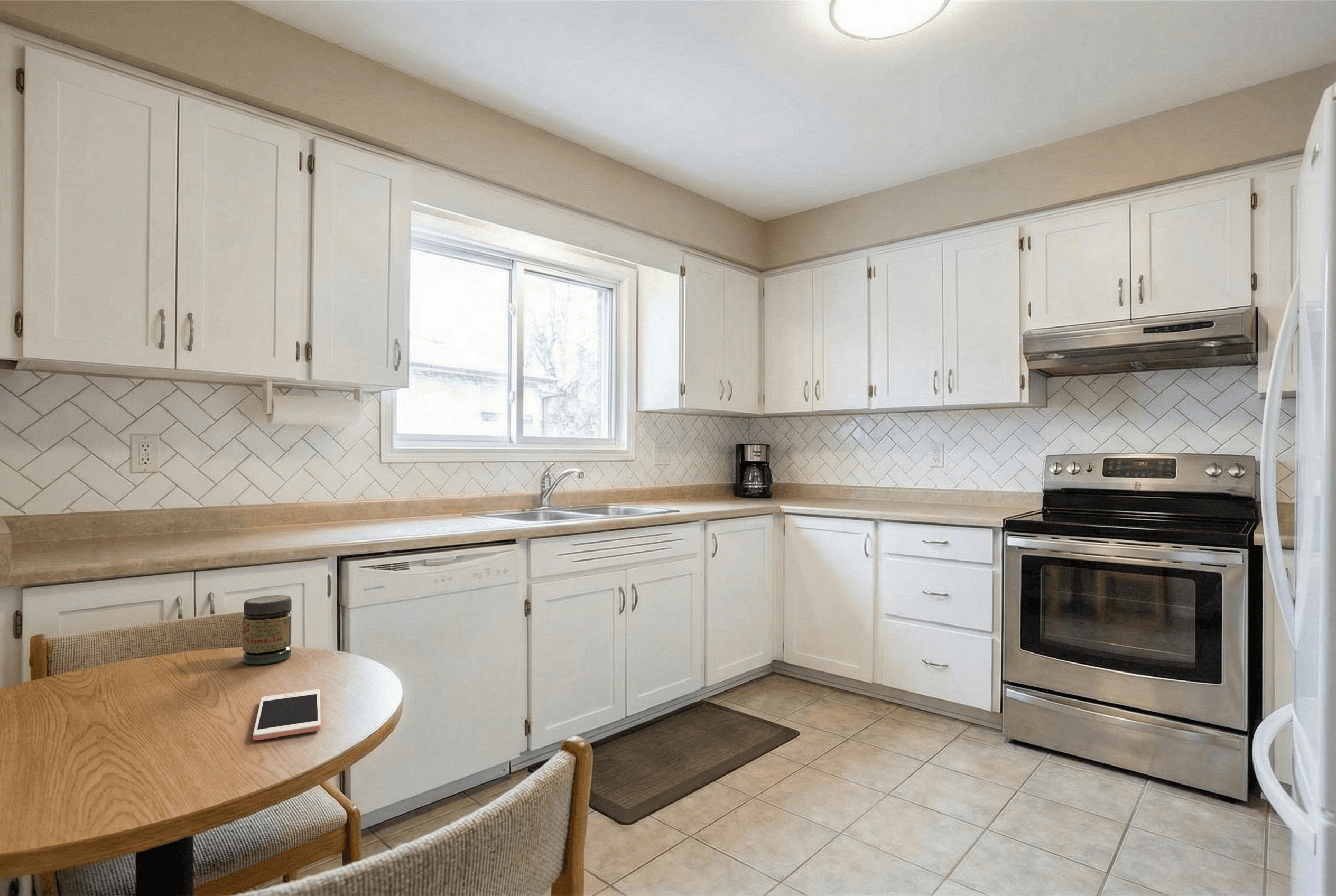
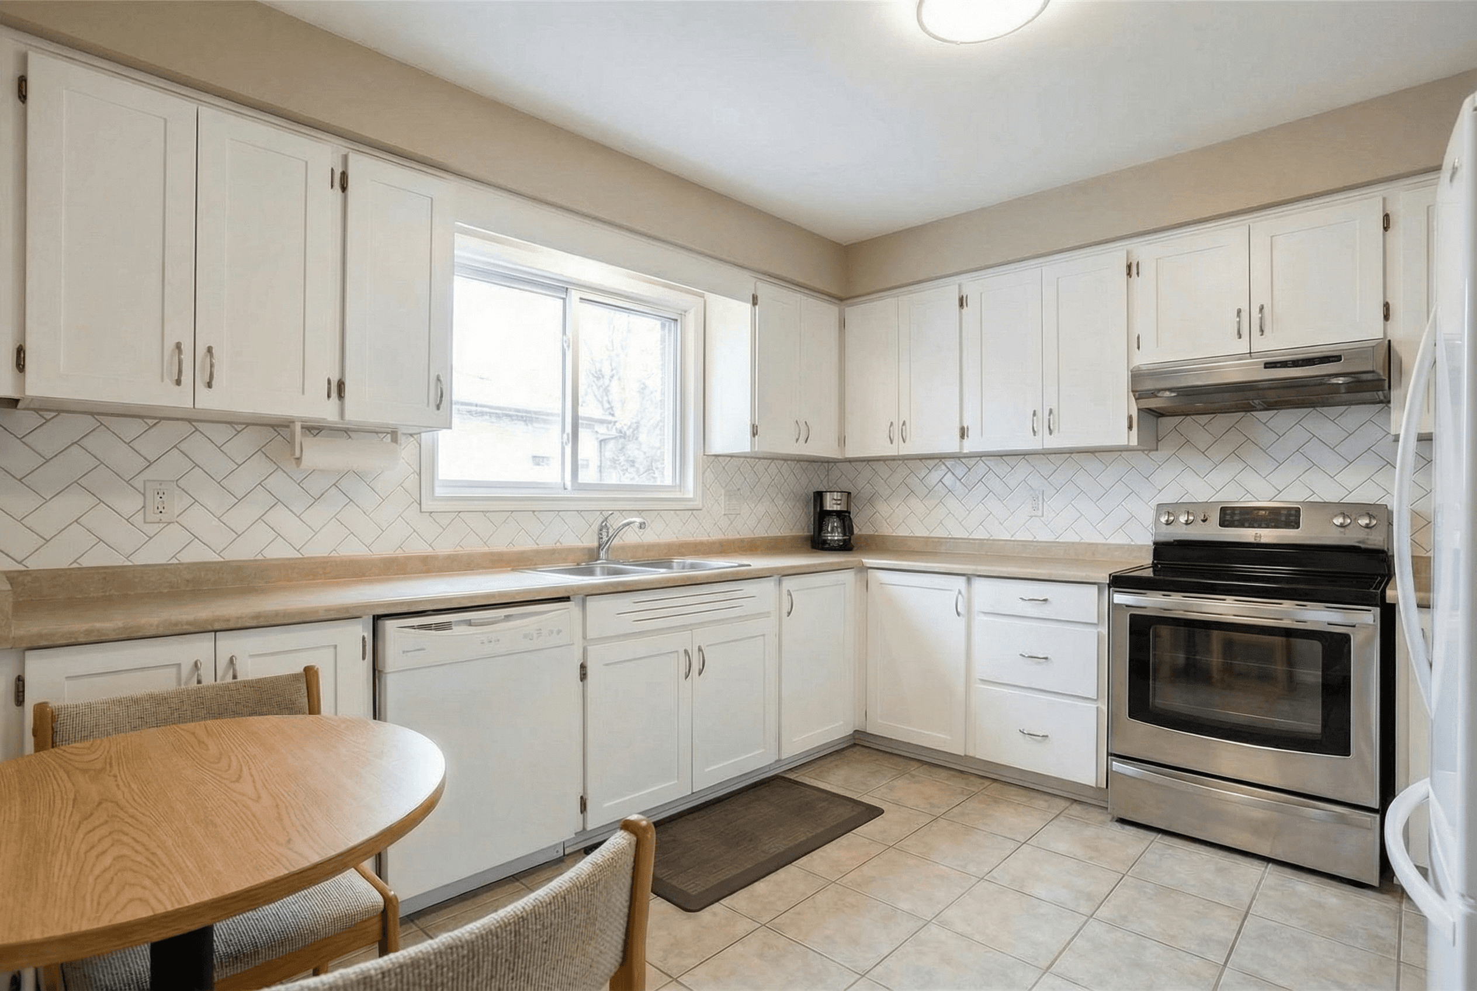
- cell phone [253,689,321,741]
- jar [242,595,292,665]
